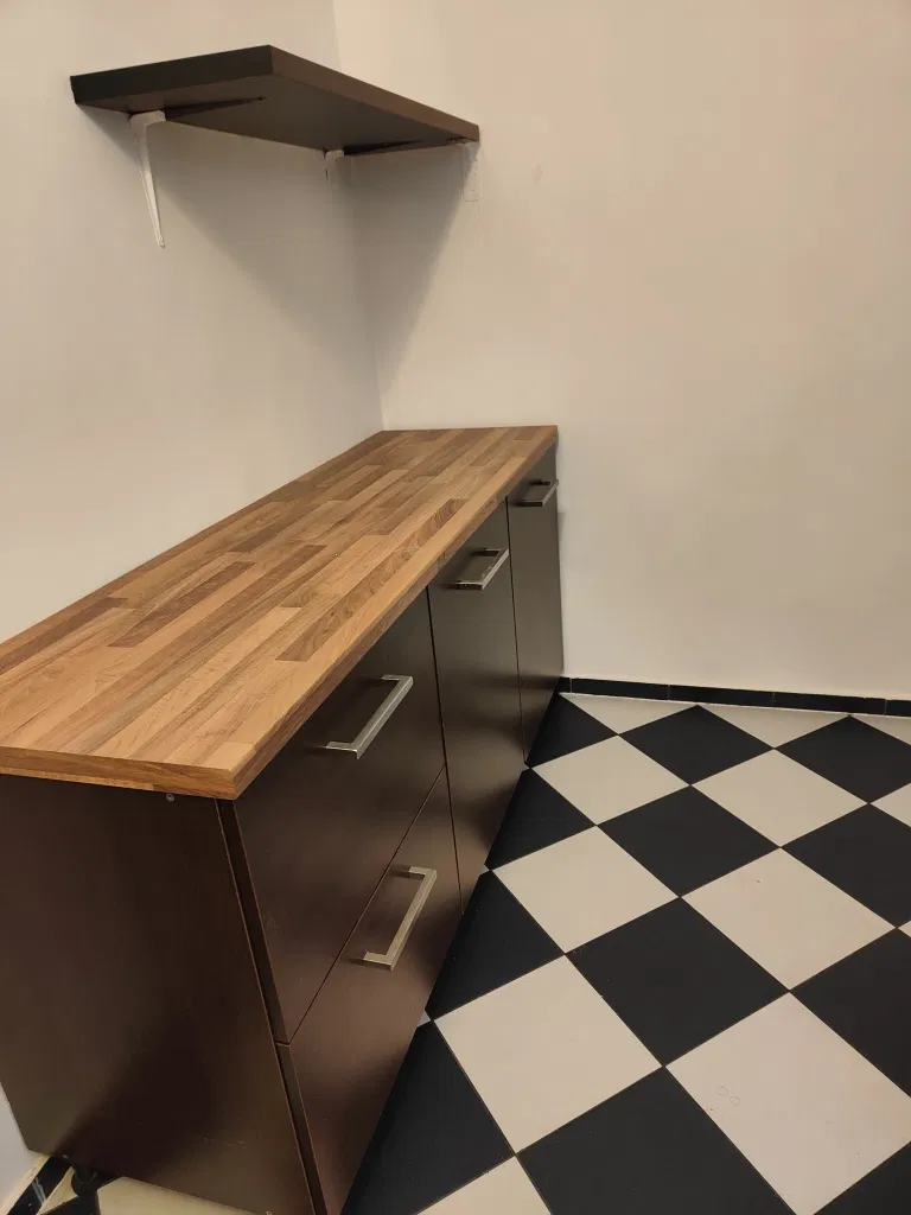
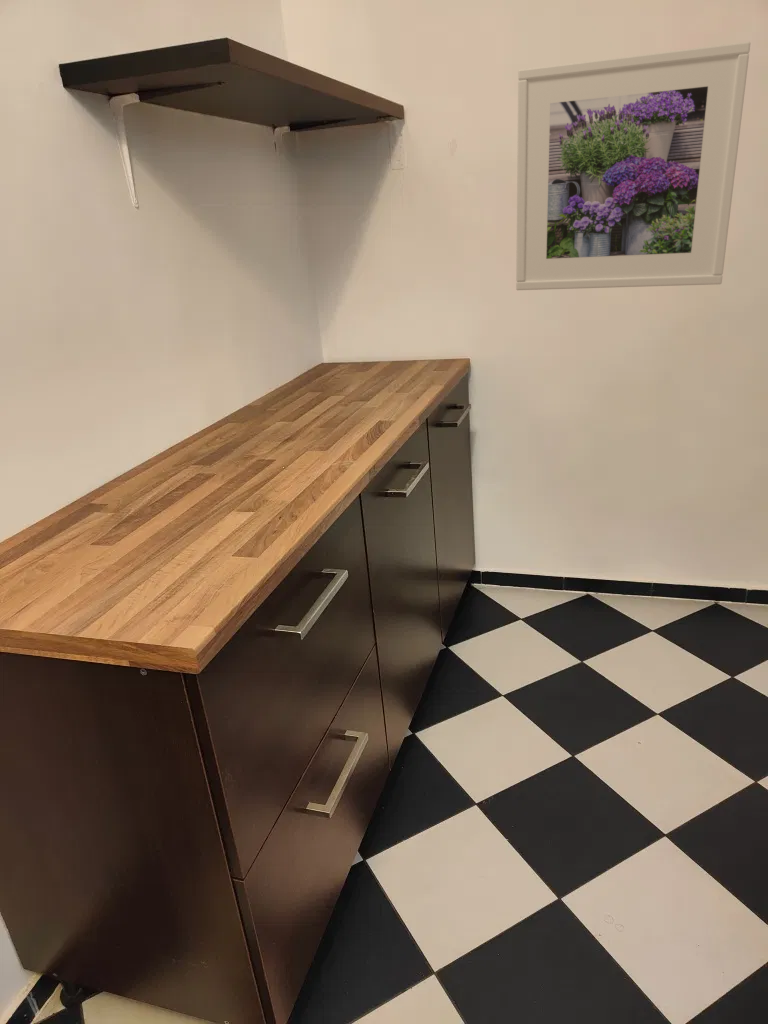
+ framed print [515,41,751,291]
